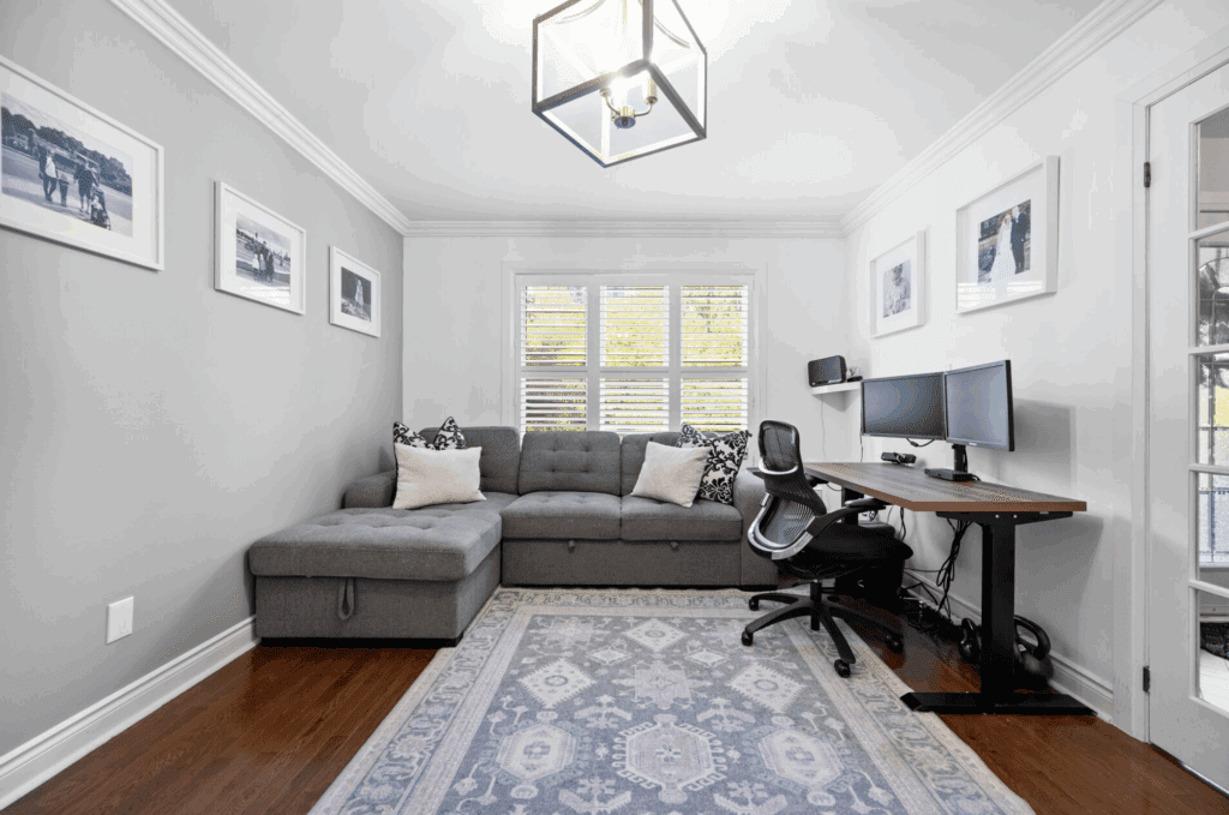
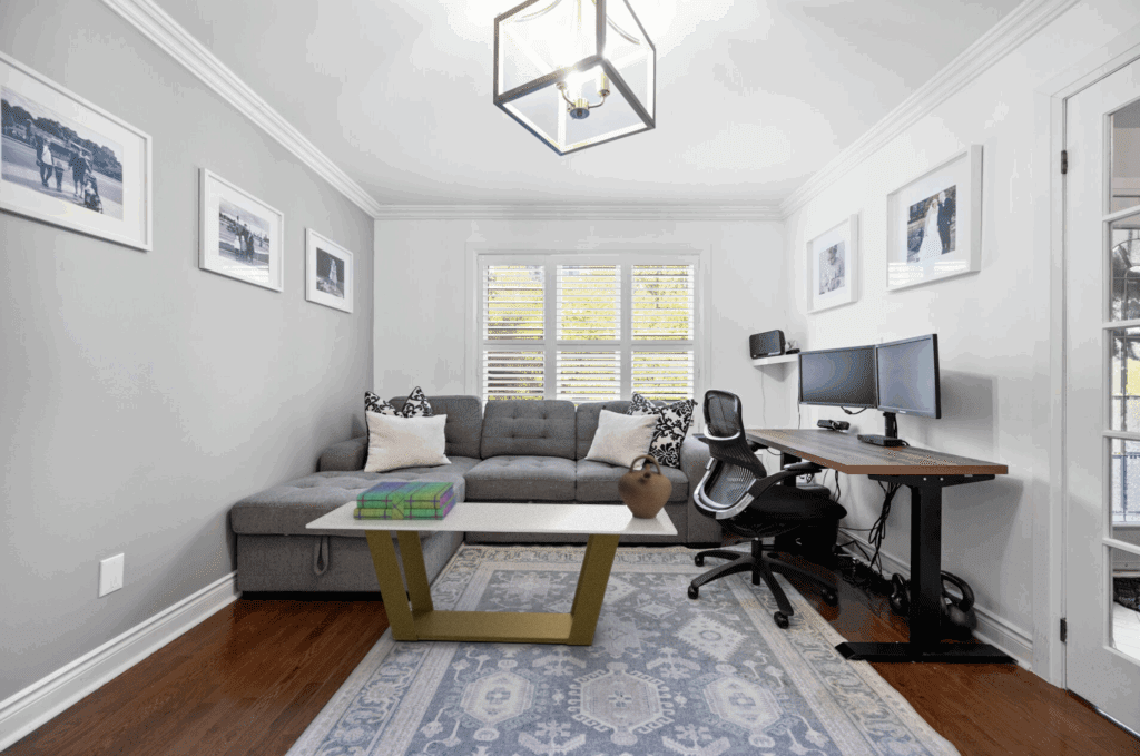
+ stack of books [353,481,459,520]
+ coffee table [305,500,678,647]
+ jug [617,453,672,519]
